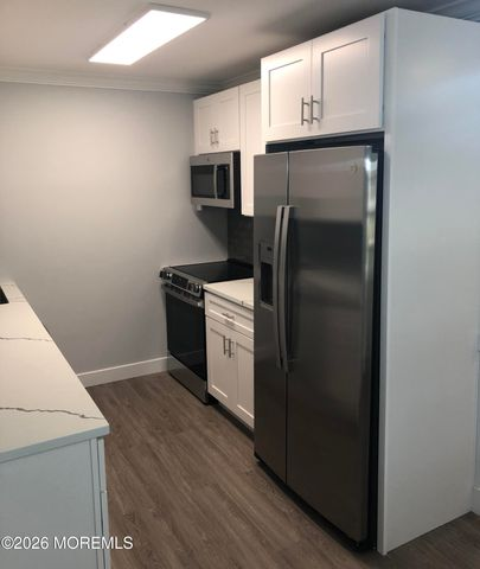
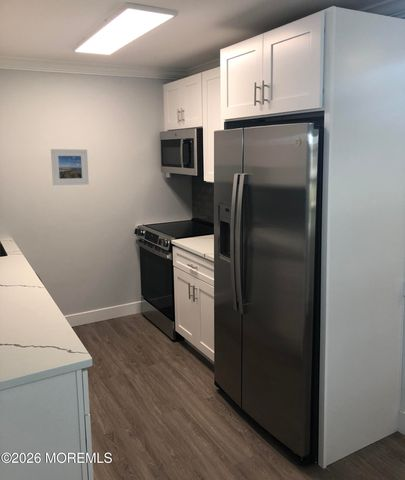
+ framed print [50,148,90,186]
